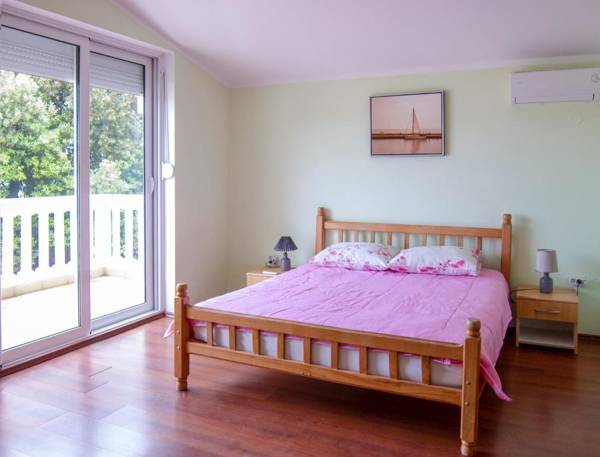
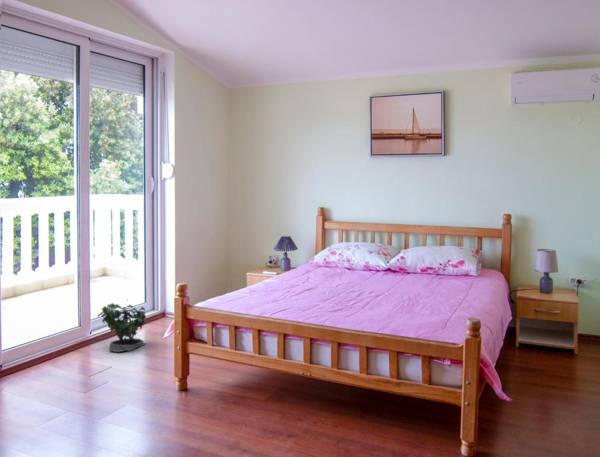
+ potted plant [97,298,147,353]
